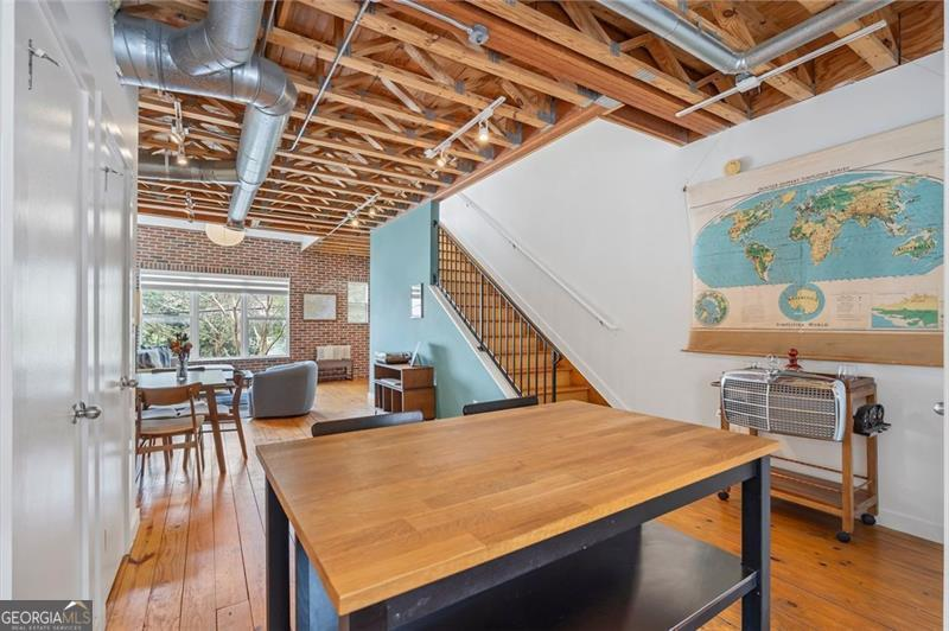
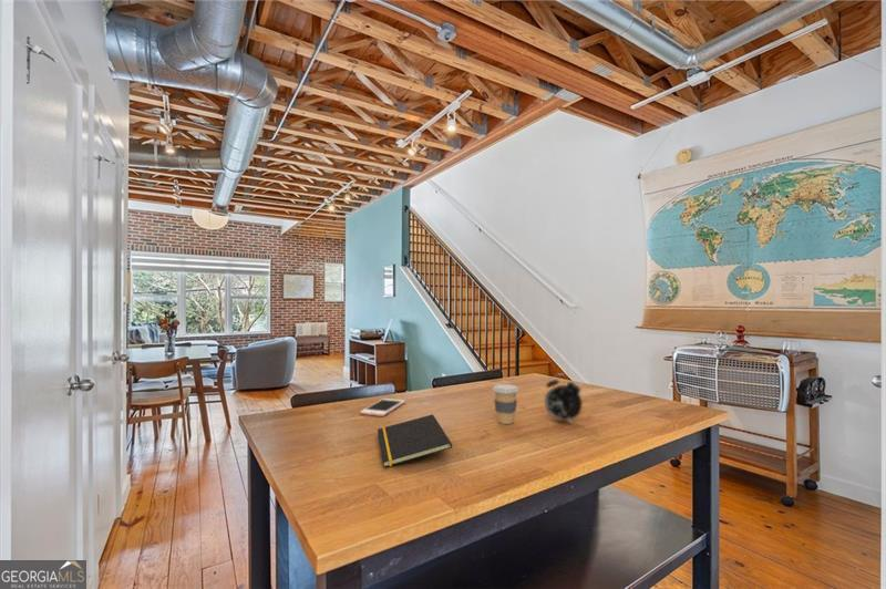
+ alarm clock [544,373,584,425]
+ cell phone [359,397,406,417]
+ coffee cup [492,383,519,425]
+ notepad [377,414,453,468]
